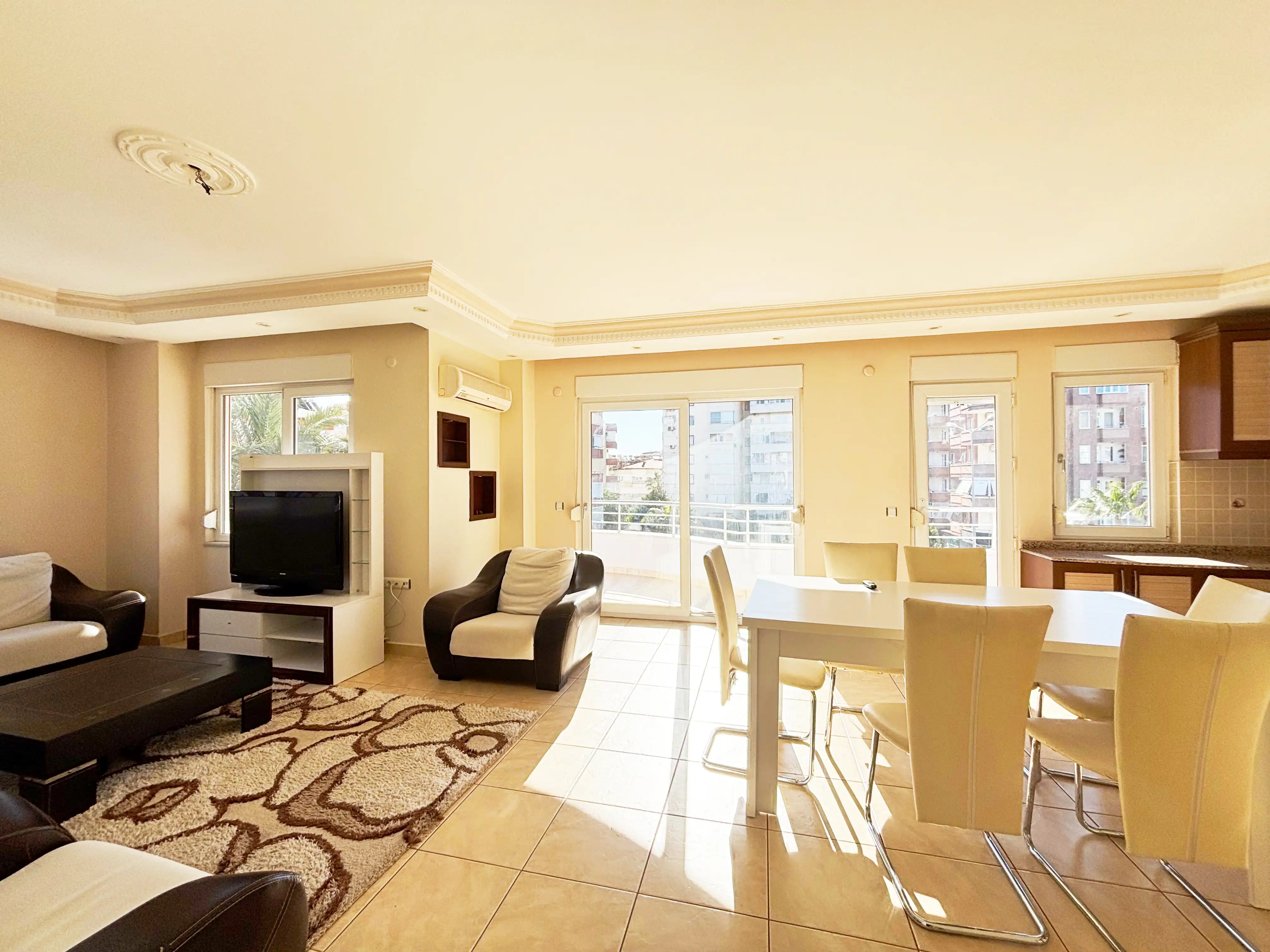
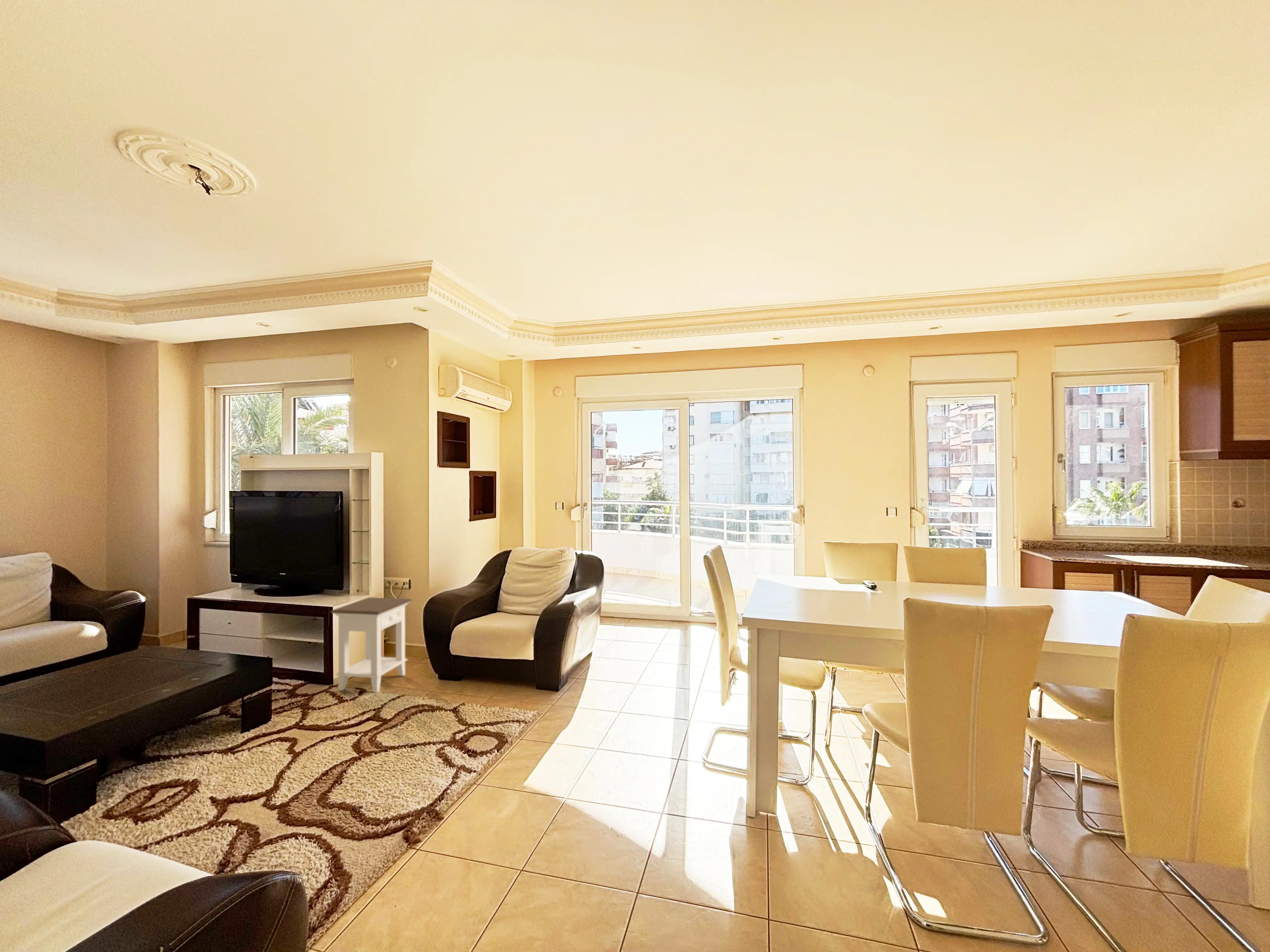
+ nightstand [330,597,413,693]
